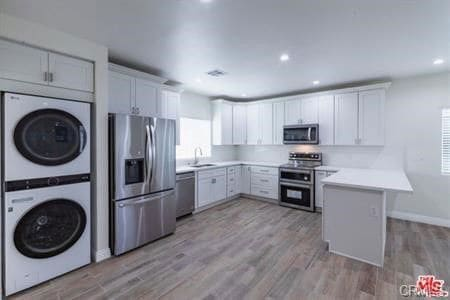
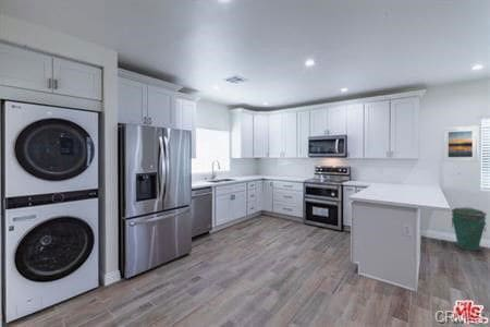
+ trash can [450,205,488,252]
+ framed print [442,124,480,162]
